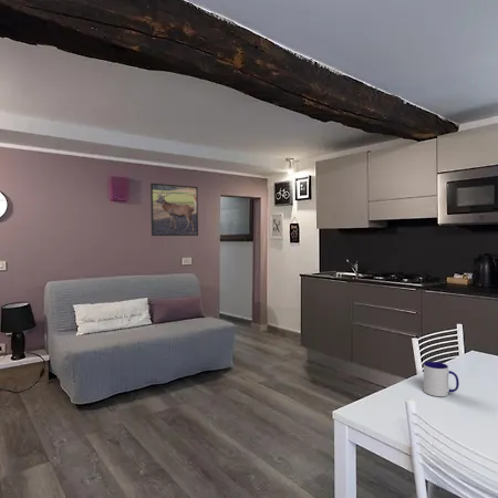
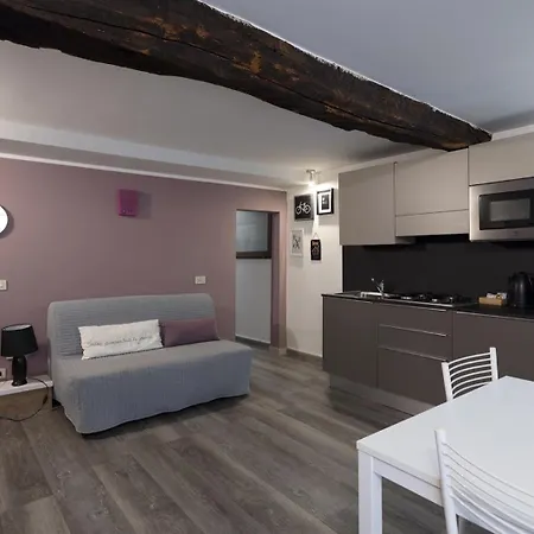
- mug [423,361,460,397]
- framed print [149,183,199,237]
